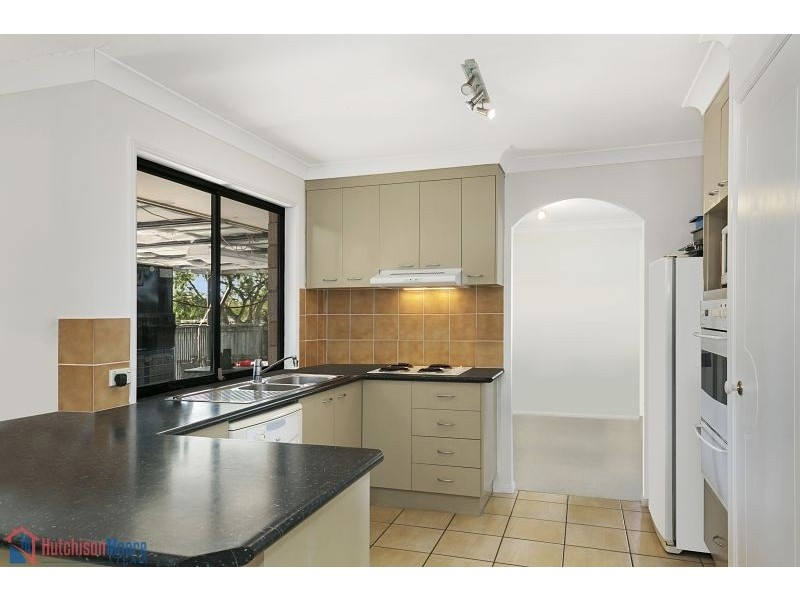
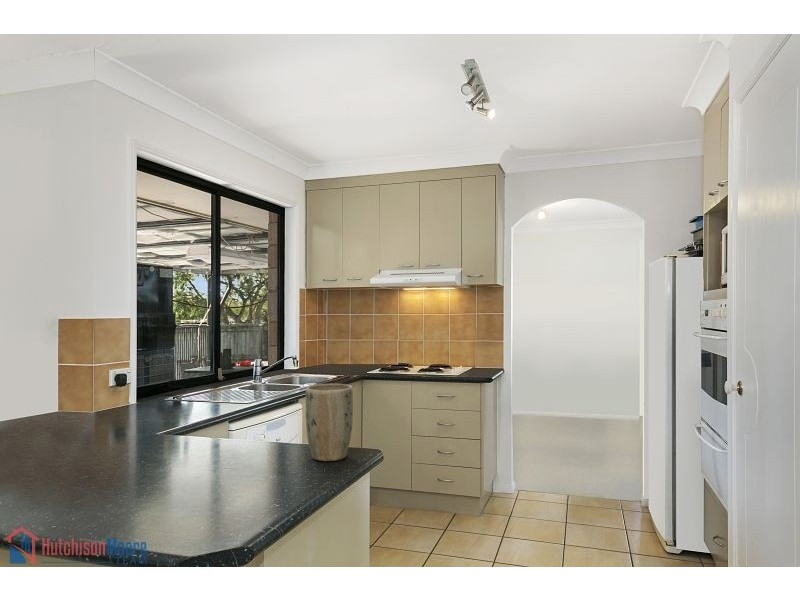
+ plant pot [305,383,354,462]
